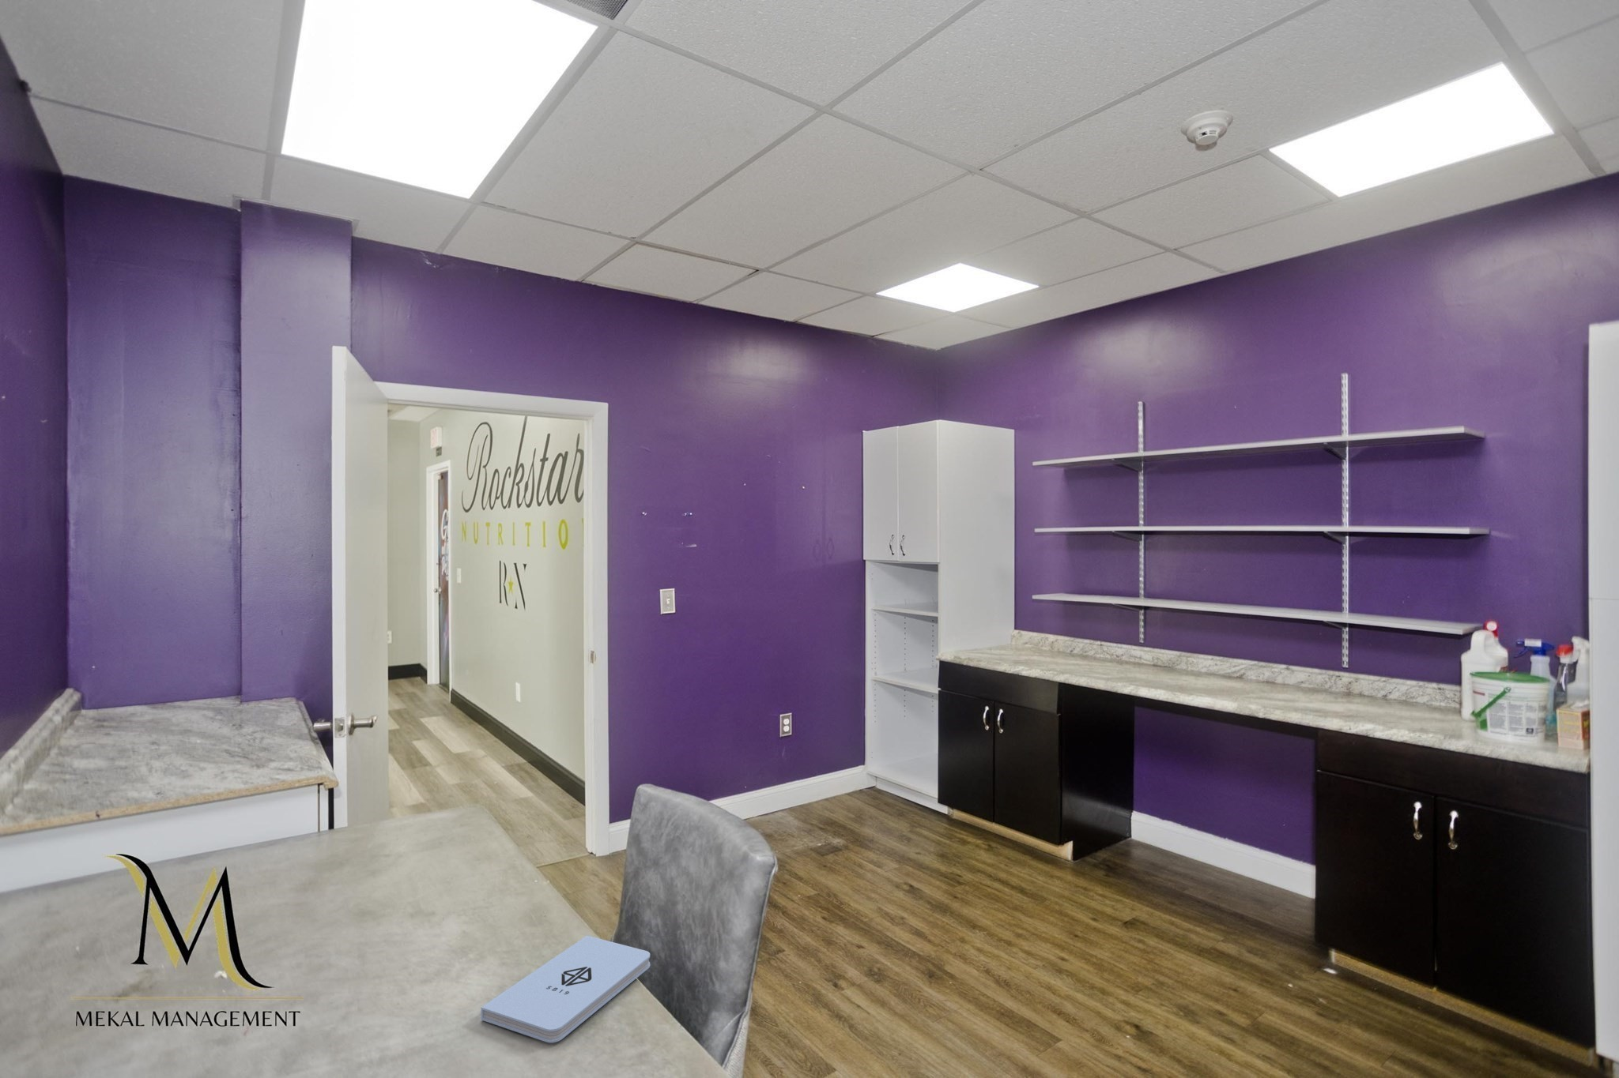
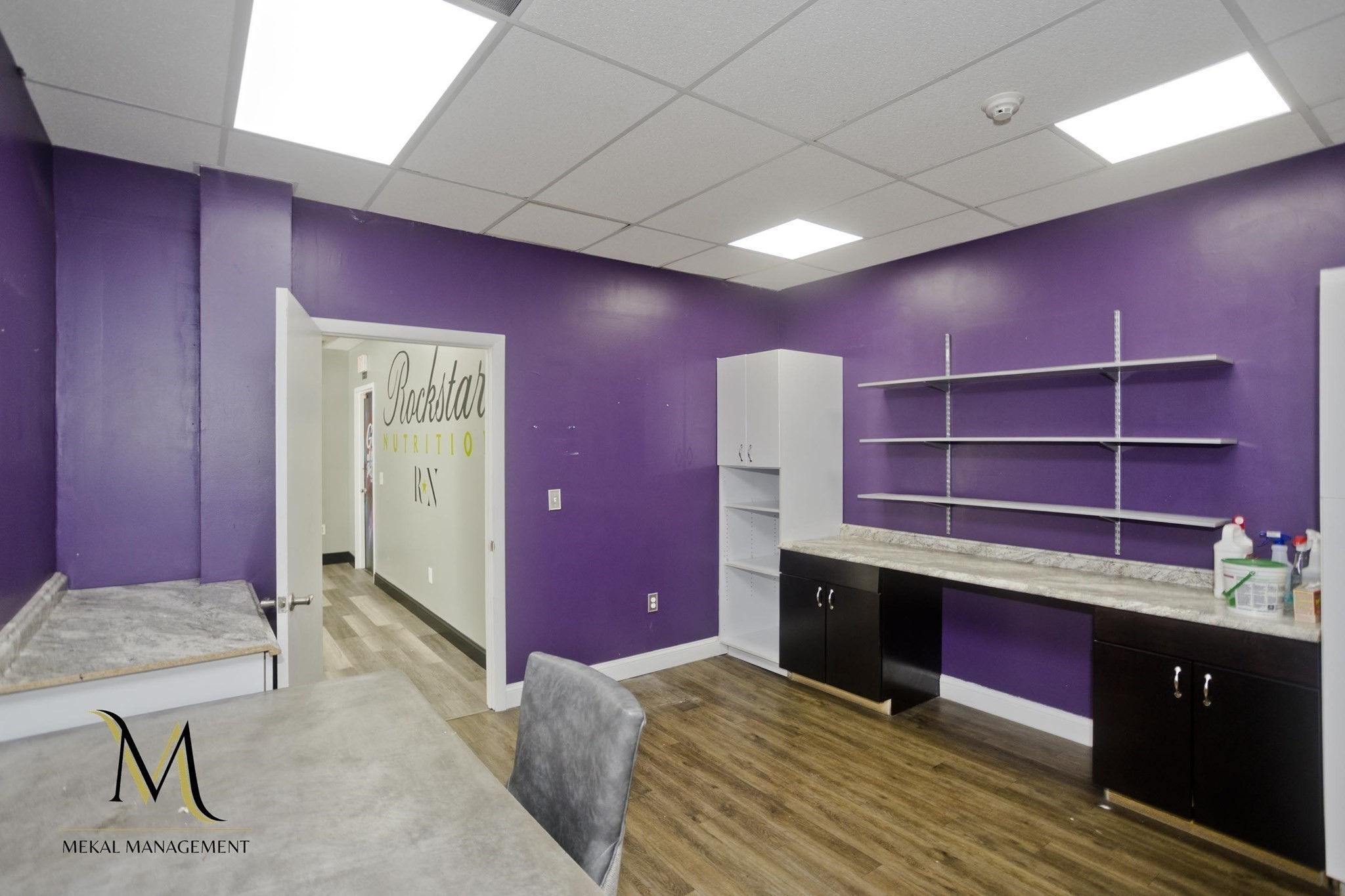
- notepad [480,935,650,1043]
